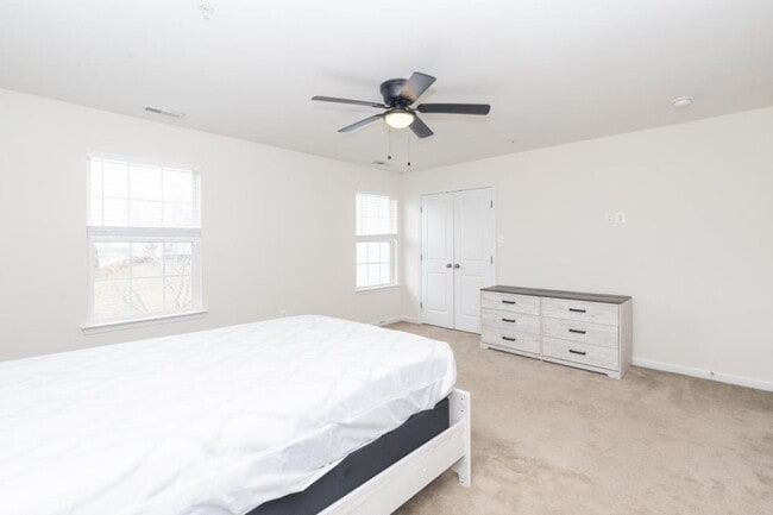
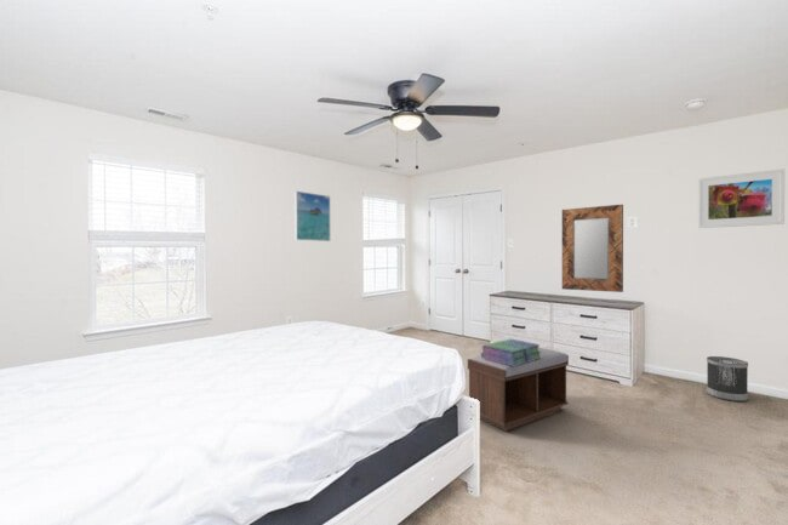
+ stack of books [480,338,542,366]
+ home mirror [561,204,624,293]
+ bench [467,347,570,432]
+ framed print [293,190,331,242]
+ wastebasket [706,355,749,403]
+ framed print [697,167,786,229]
